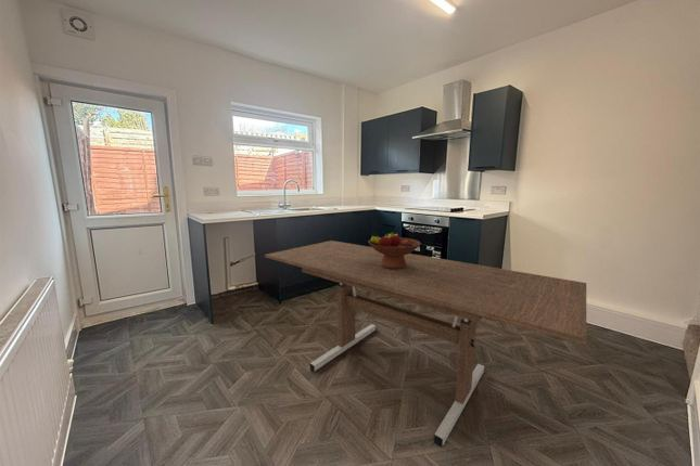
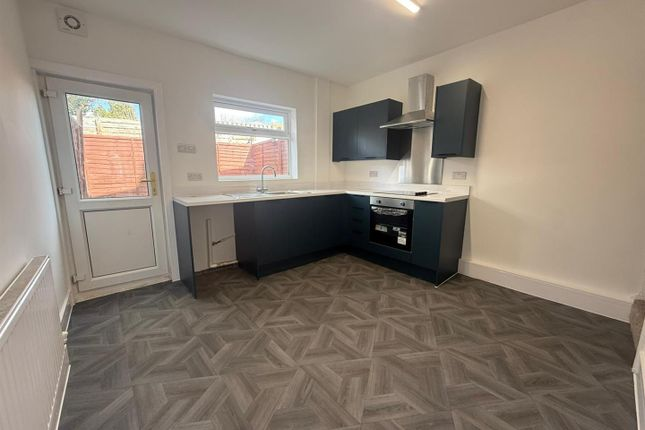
- dining table [264,240,587,449]
- fruit bowl [367,232,422,269]
